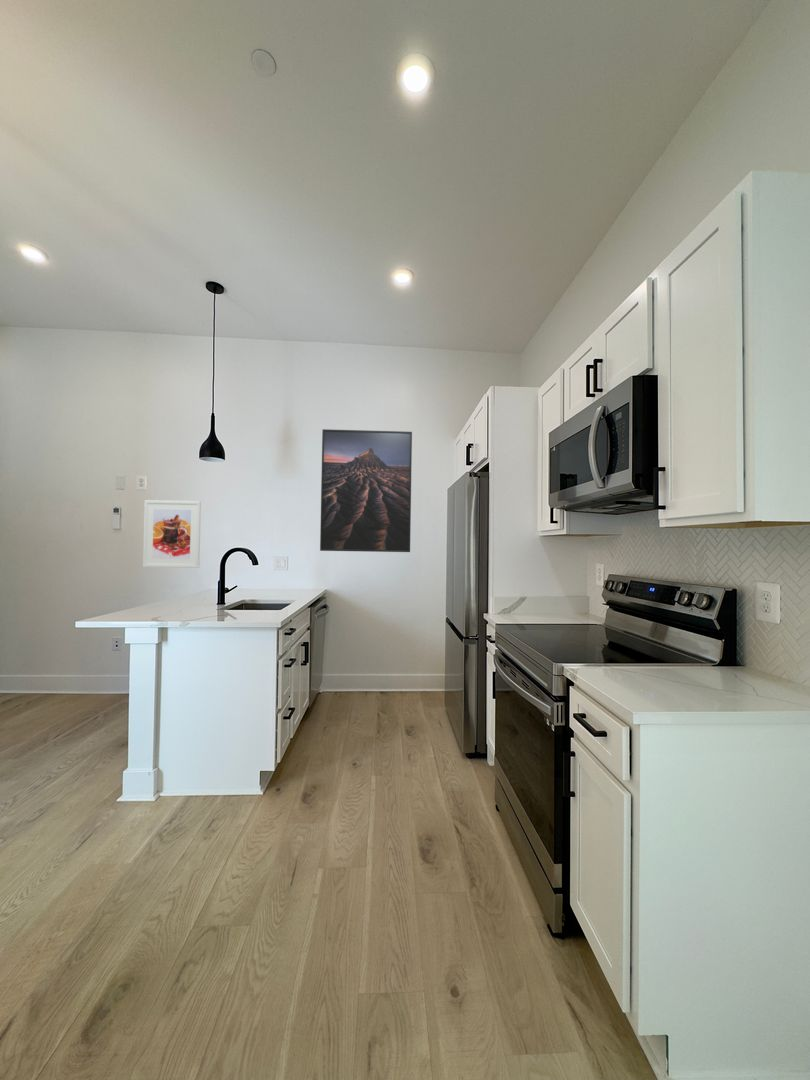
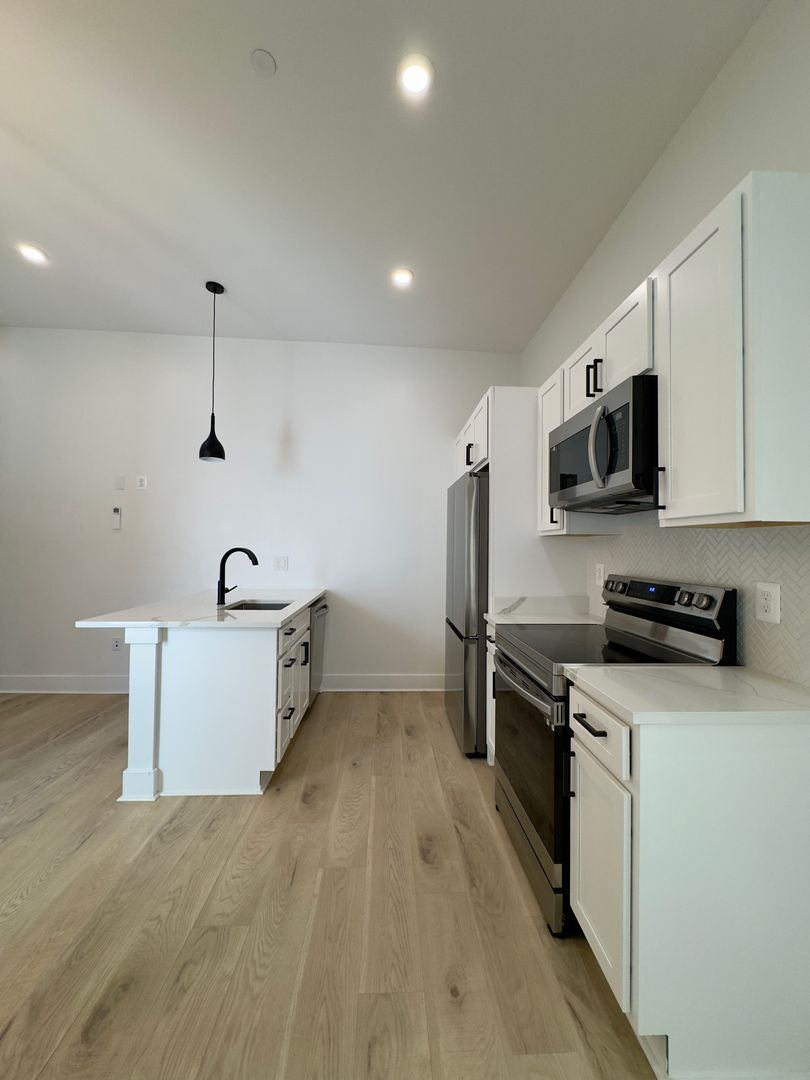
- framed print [142,499,202,569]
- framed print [319,428,413,553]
